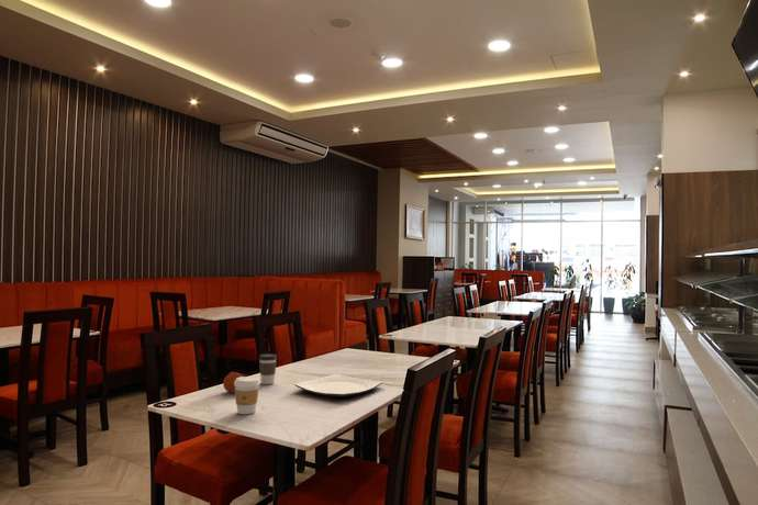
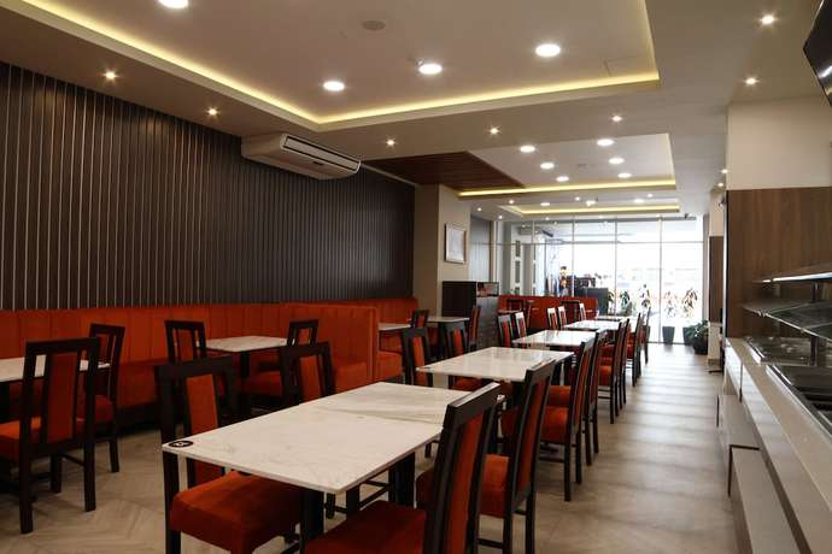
- plate [293,372,383,397]
- fruit [222,371,244,394]
- coffee cup [234,375,261,415]
- coffee cup [258,352,278,385]
